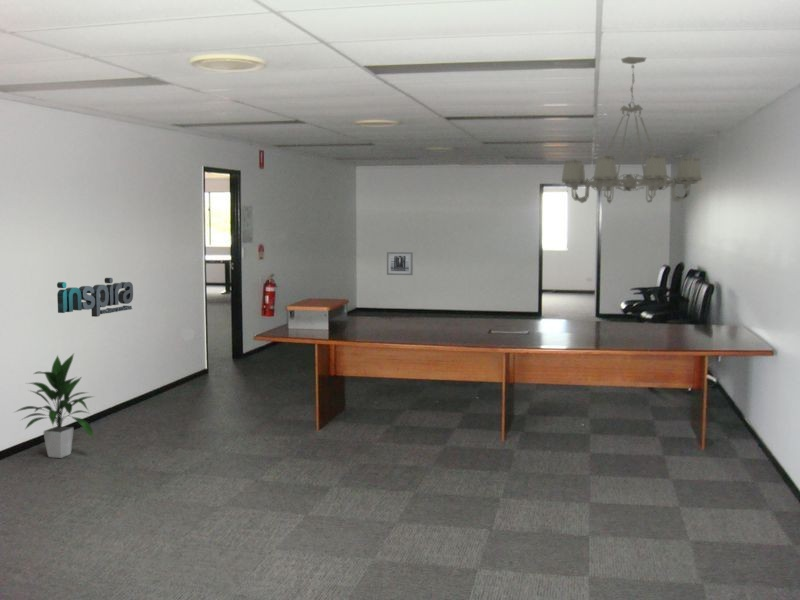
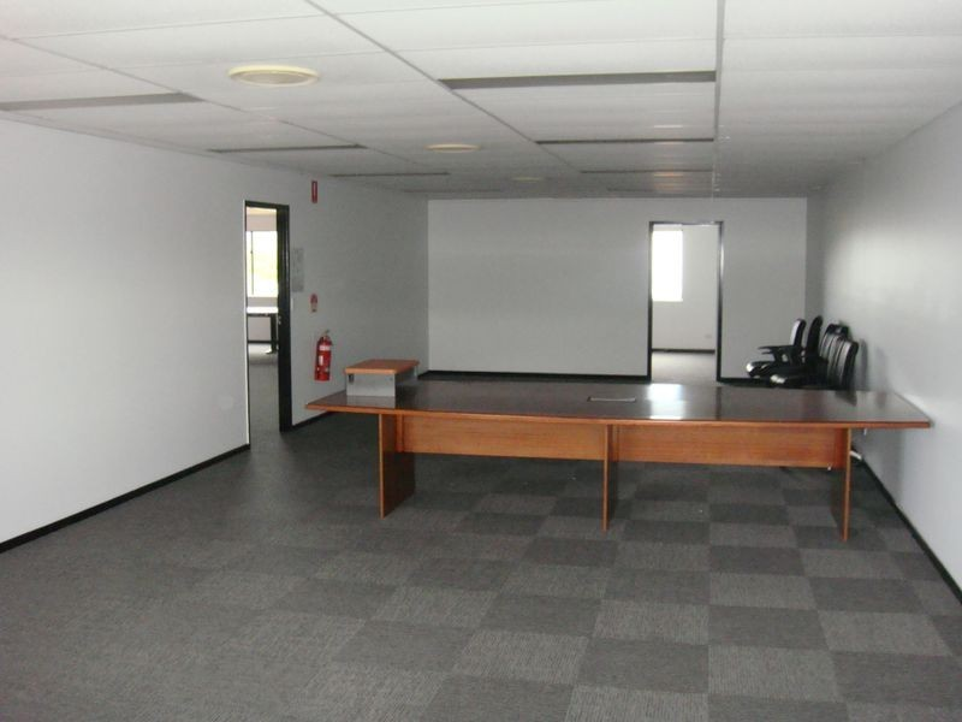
- text sign [56,277,134,318]
- wall art [386,251,414,276]
- chandelier [560,56,704,205]
- indoor plant [12,353,96,459]
